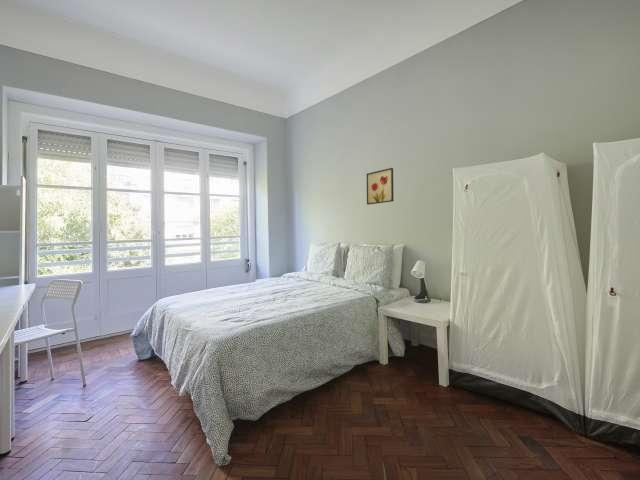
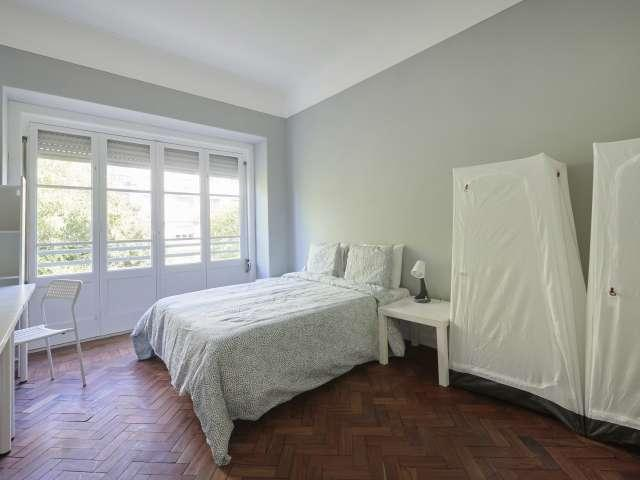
- wall art [366,167,394,206]
